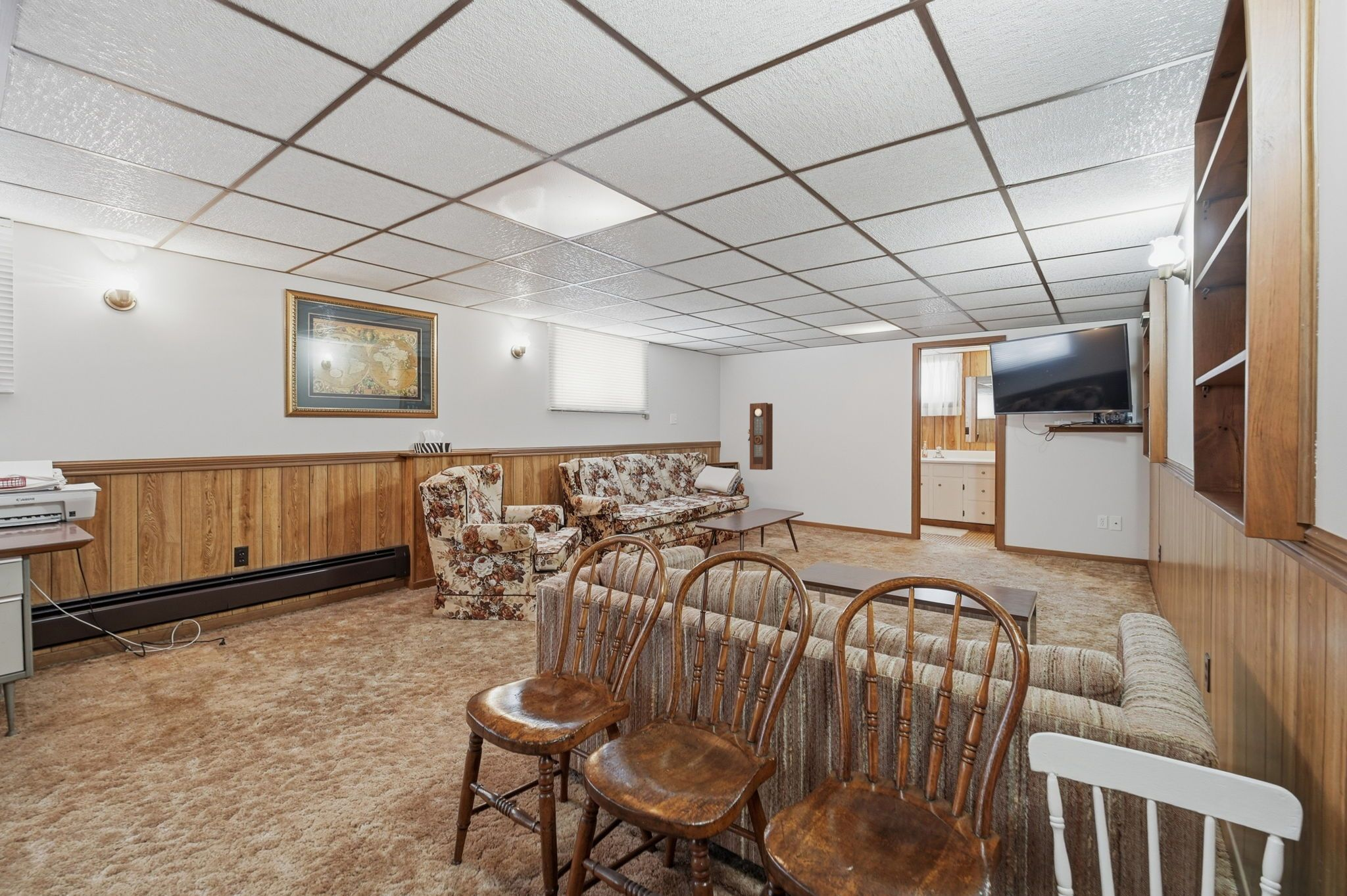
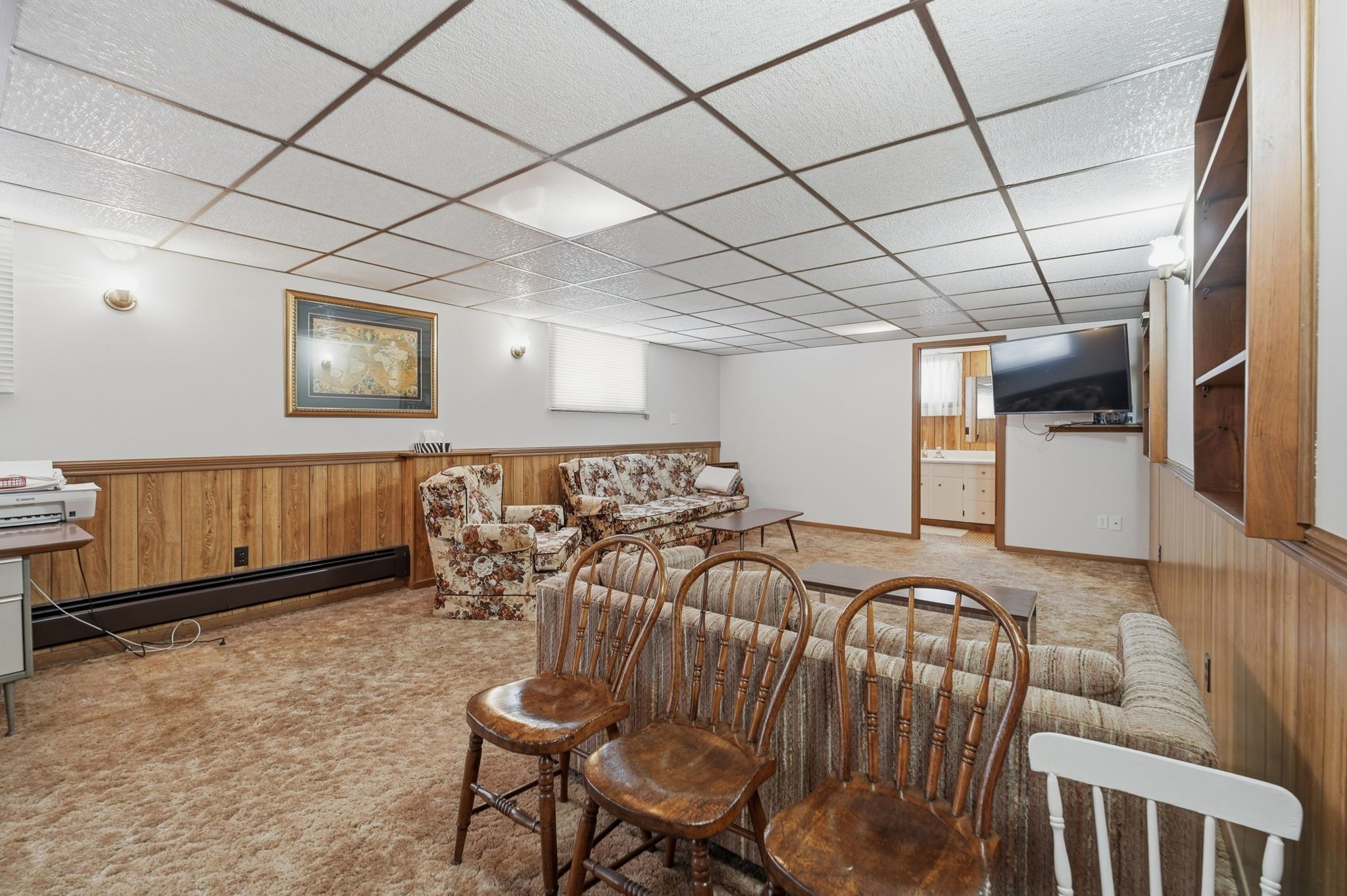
- pendulum clock [747,402,773,471]
